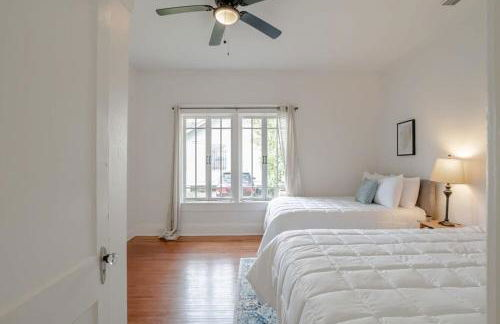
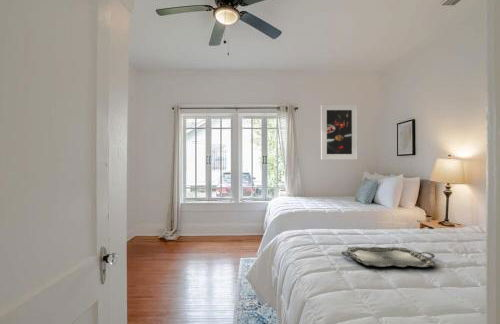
+ serving tray [340,246,437,268]
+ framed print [320,104,358,161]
